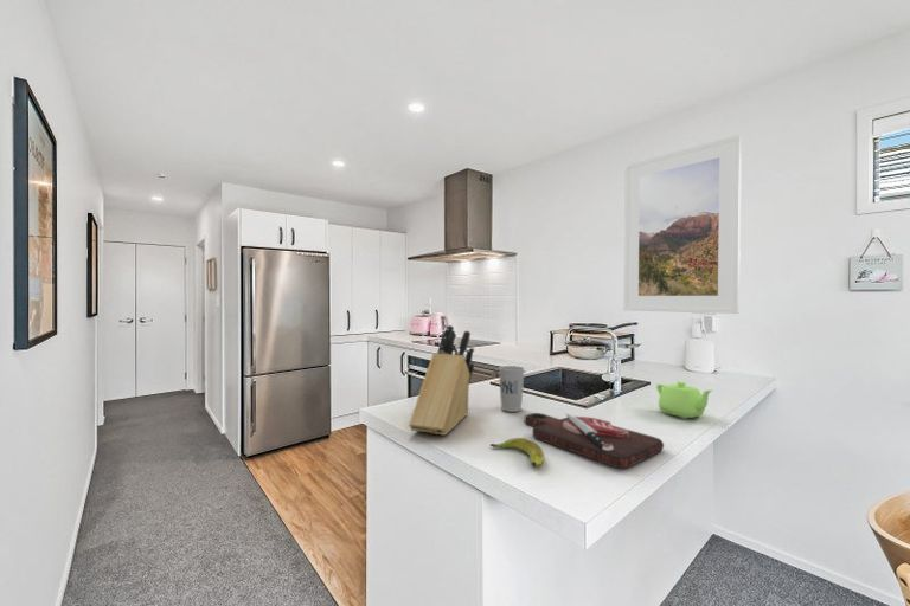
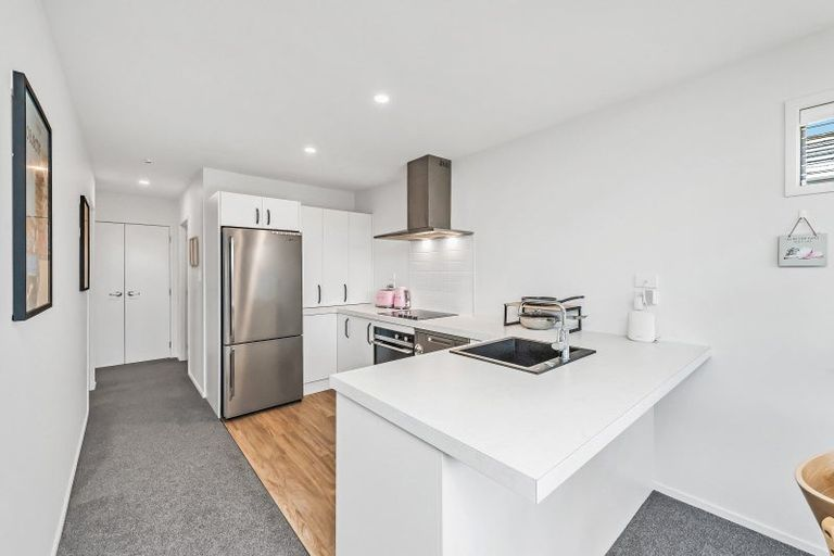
- knife block [408,324,475,436]
- cup [498,365,525,413]
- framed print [622,134,743,315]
- teapot [655,380,713,420]
- cutting board [524,412,665,469]
- banana [489,437,545,468]
